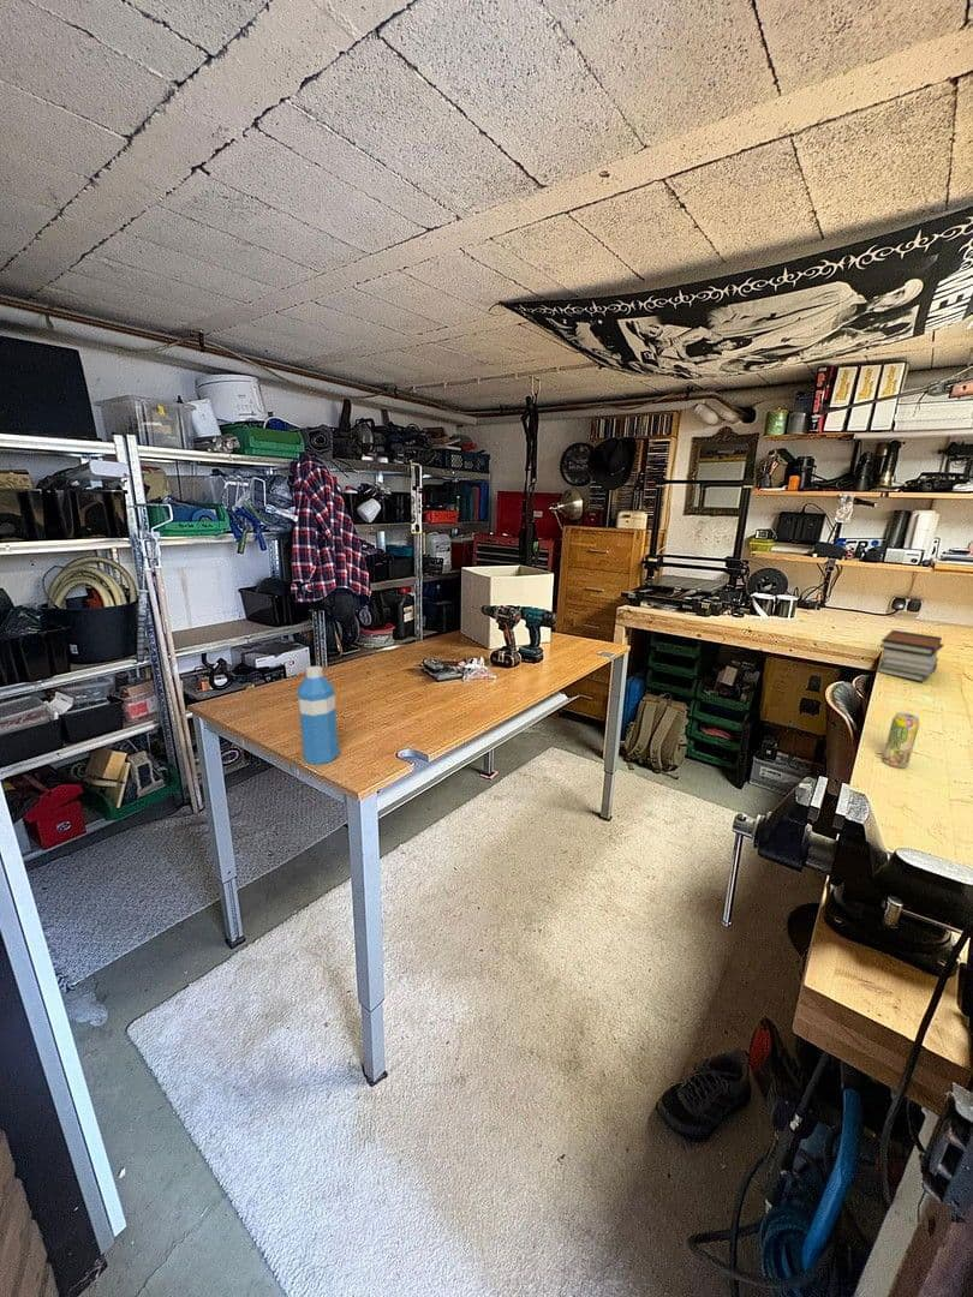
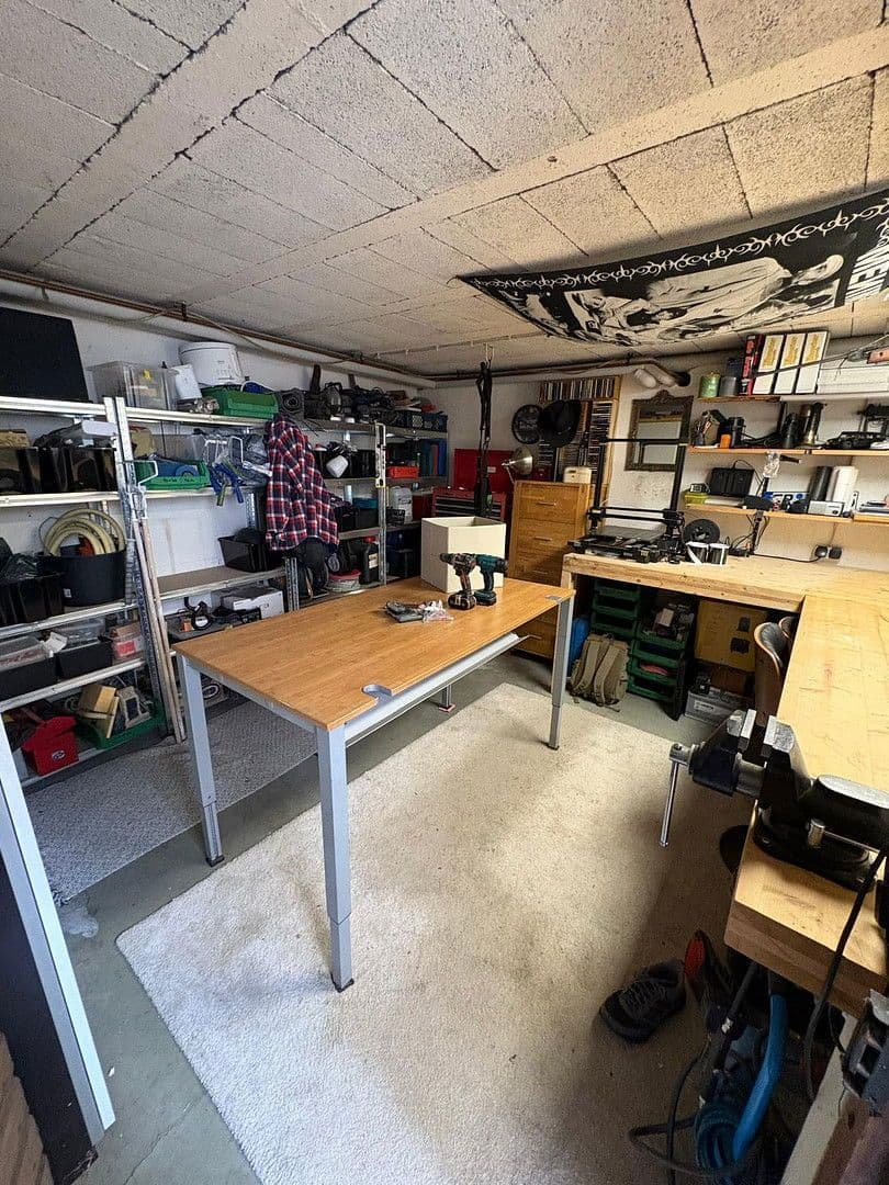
- book stack [876,629,945,683]
- water bottle [297,665,340,766]
- beverage can [882,711,921,769]
